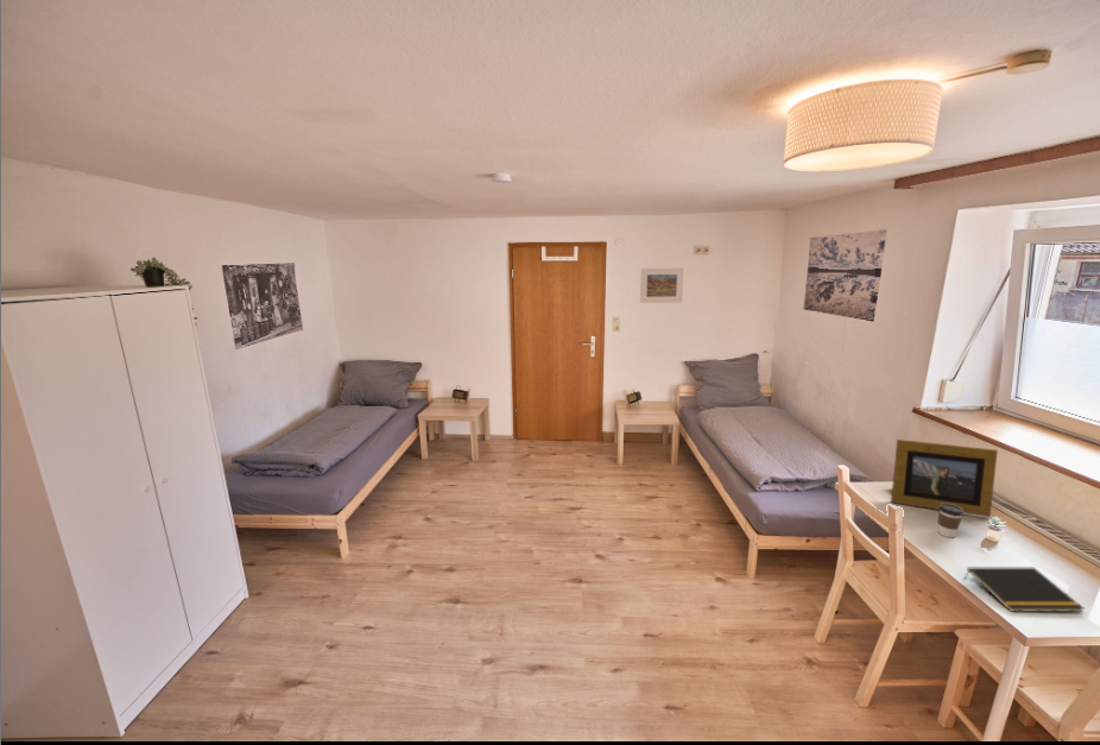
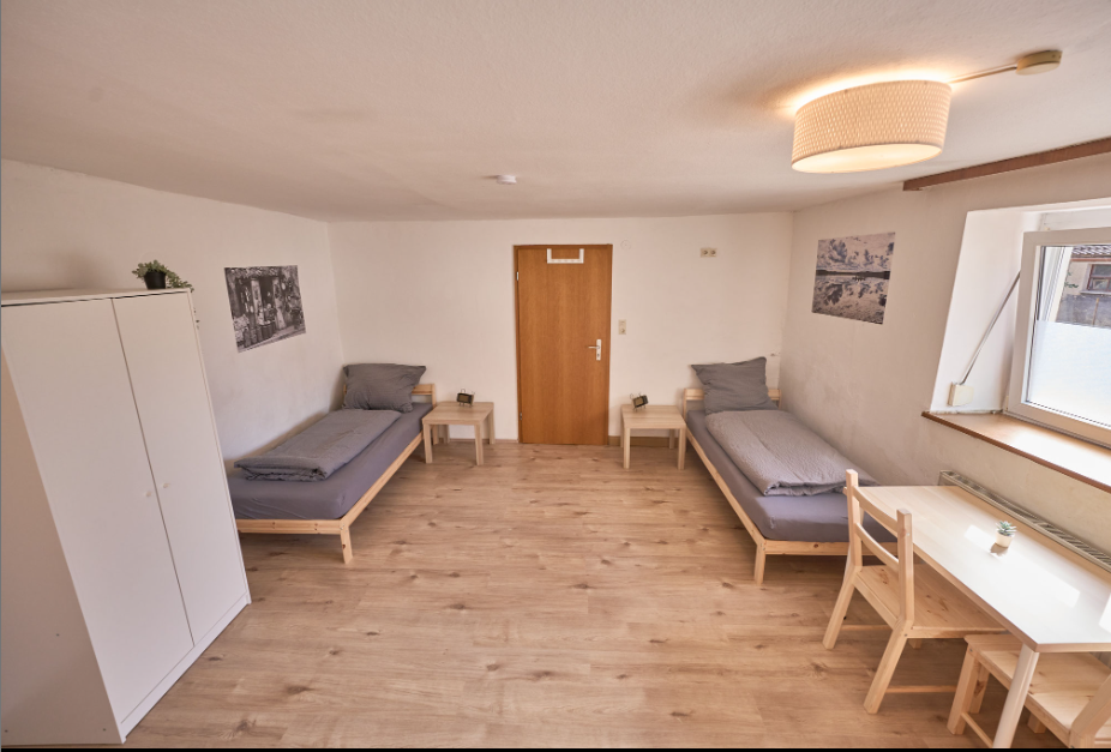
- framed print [639,267,684,304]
- coffee cup [936,504,965,538]
- notepad [963,567,1085,613]
- picture frame [890,438,999,518]
